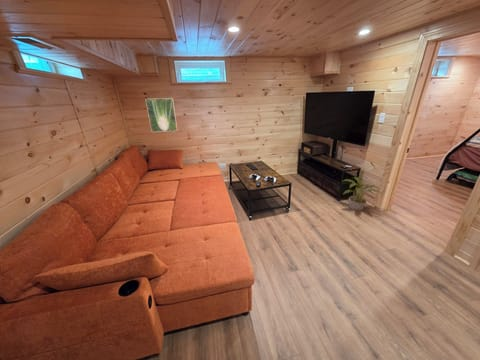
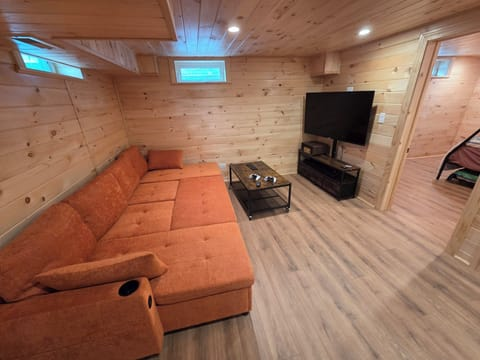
- potted plant [342,176,383,211]
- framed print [145,97,178,133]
